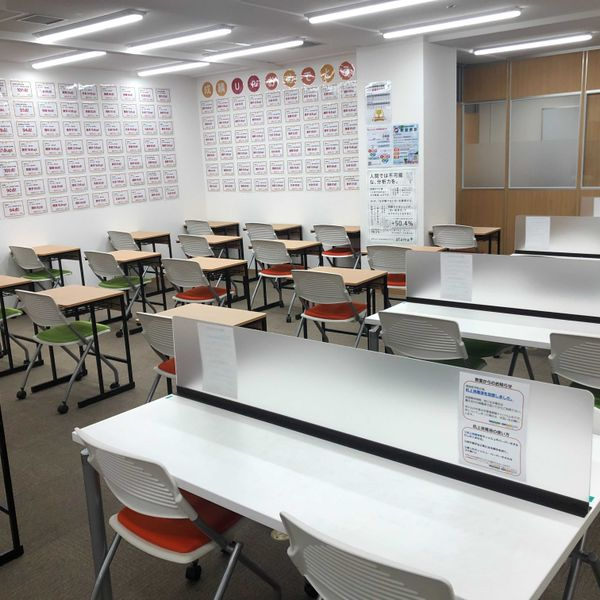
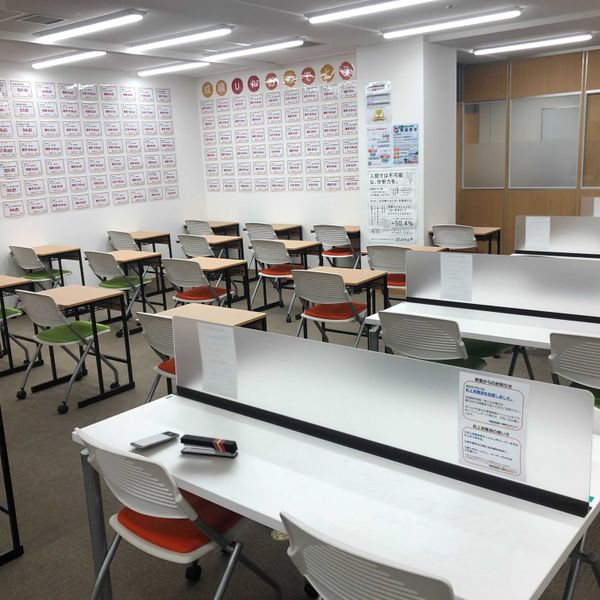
+ stapler [179,433,239,459]
+ smartphone [129,430,180,450]
